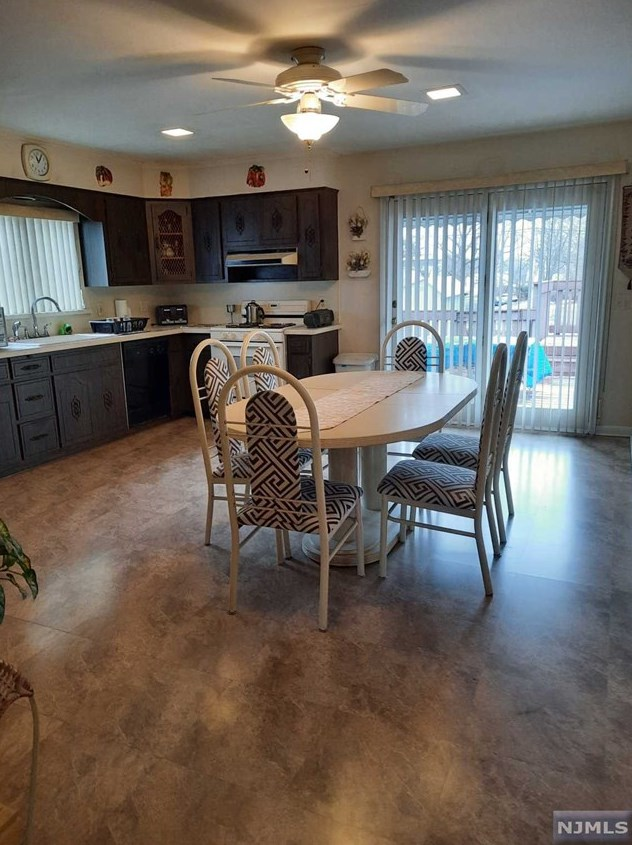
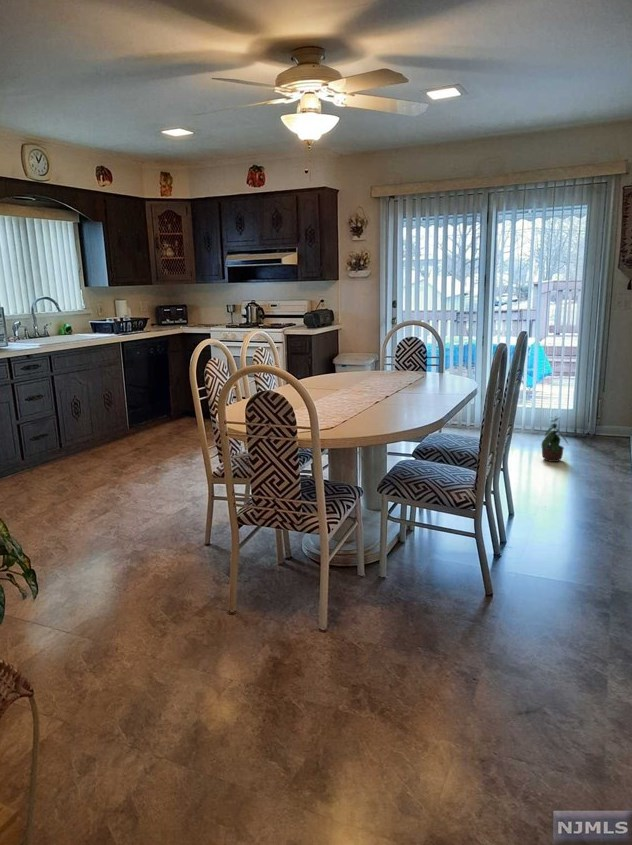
+ potted plant [540,414,569,463]
